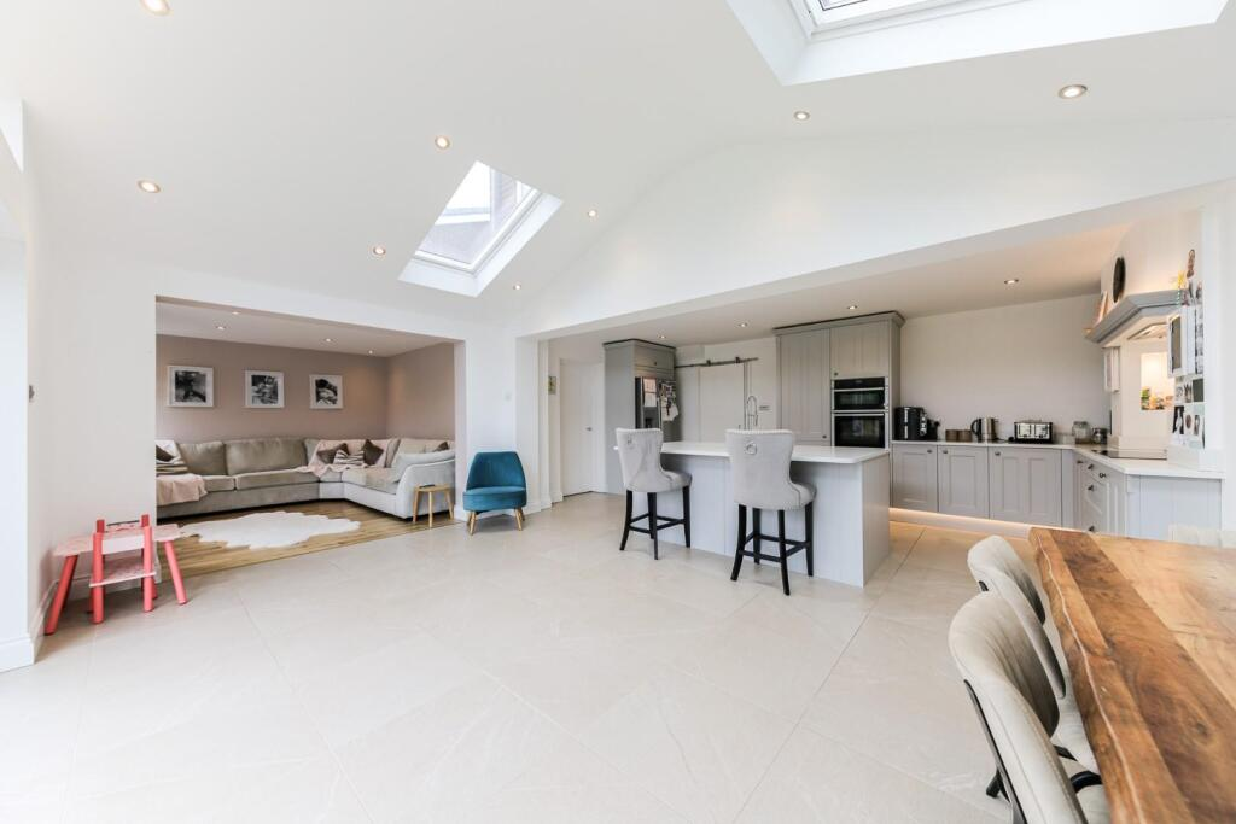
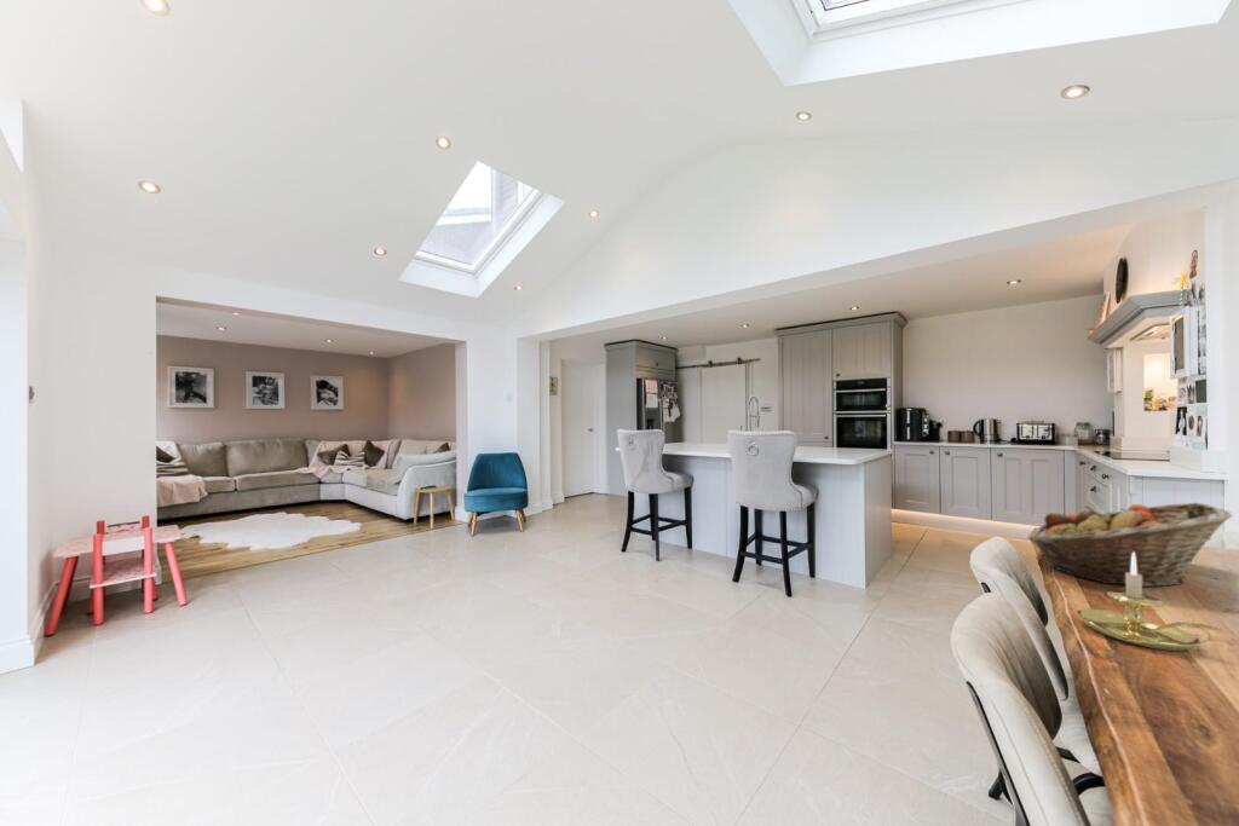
+ candle holder [1076,553,1223,652]
+ fruit basket [1027,502,1233,588]
